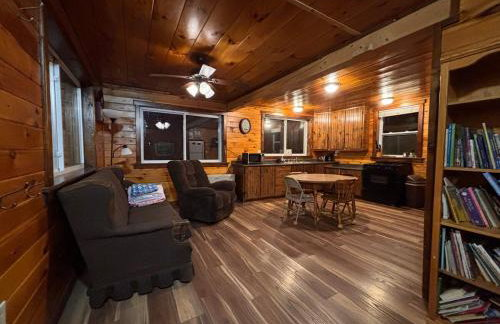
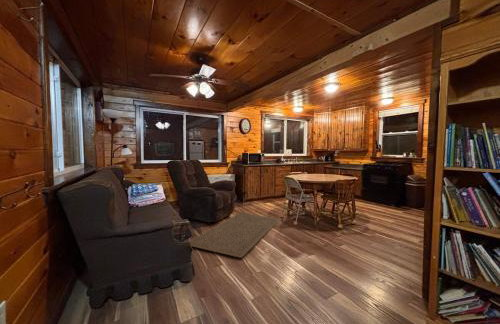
+ rug [189,210,281,259]
